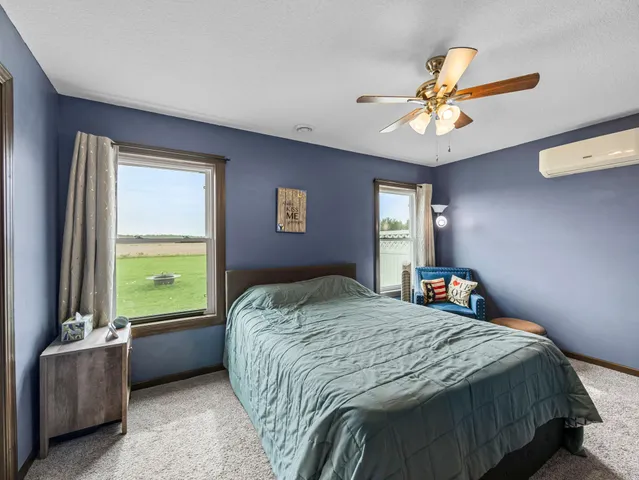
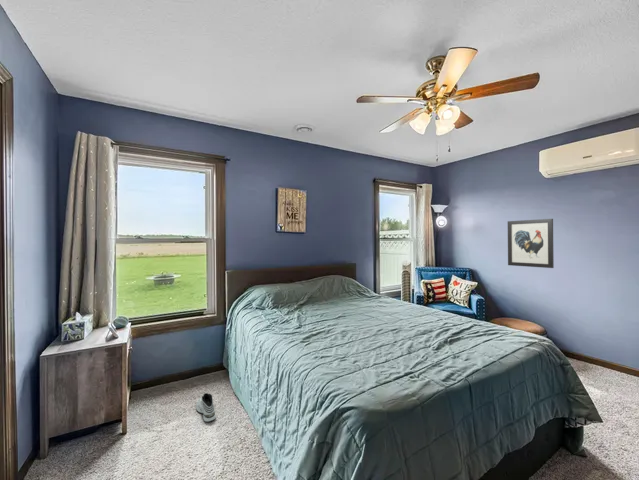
+ sneaker [195,392,217,423]
+ wall art [507,218,555,269]
